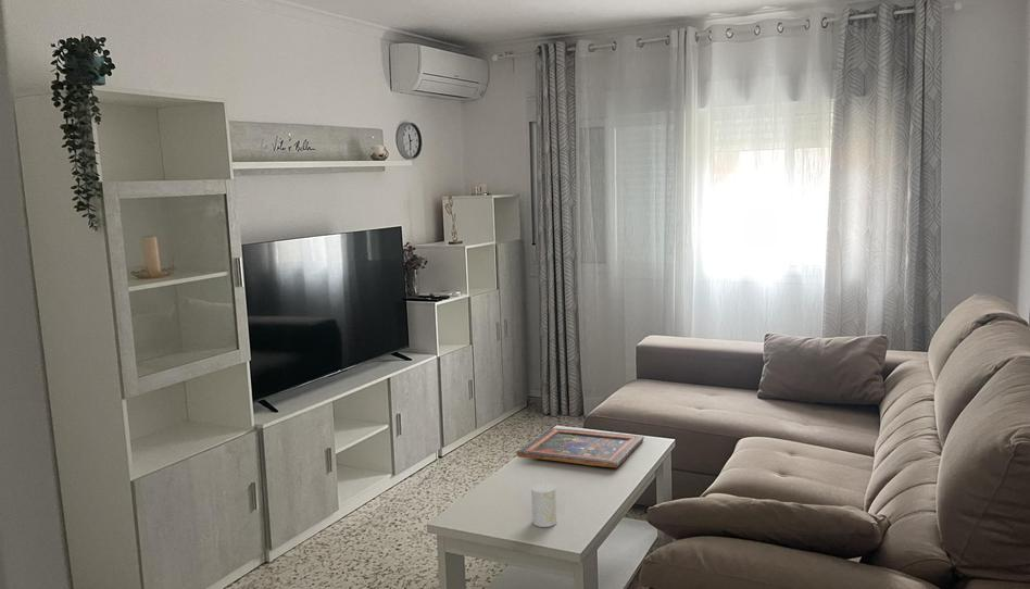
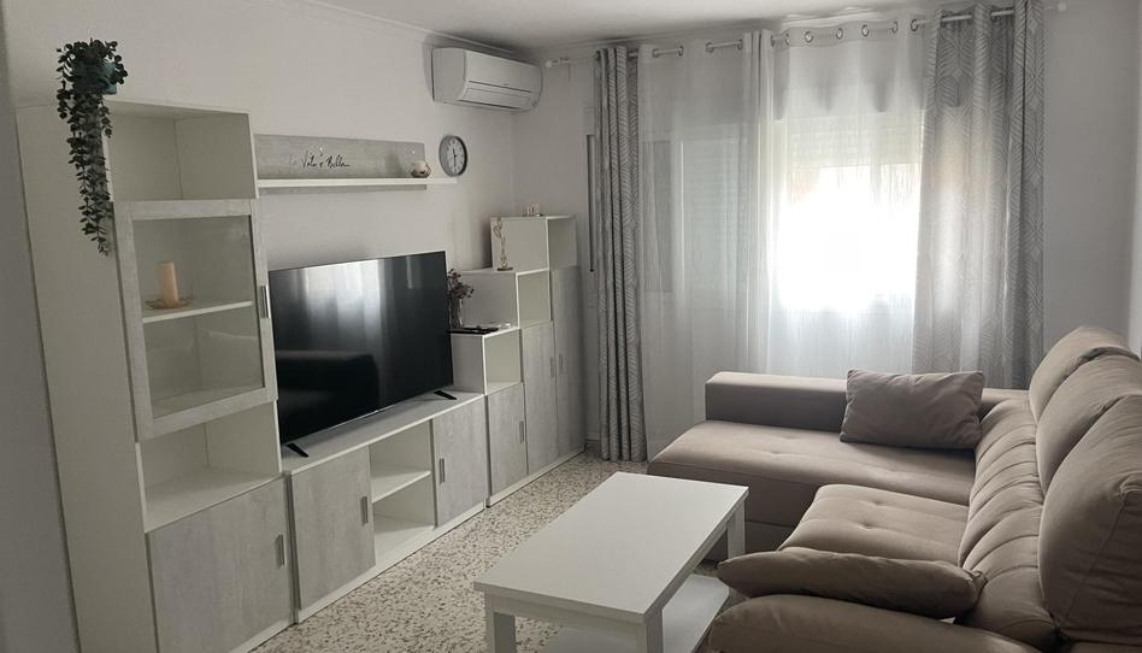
- cup [530,483,557,528]
- painted panel [516,427,645,468]
